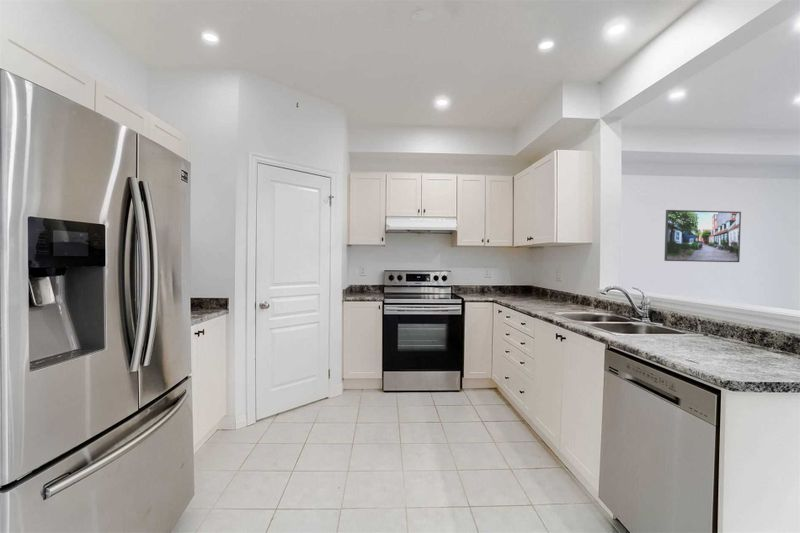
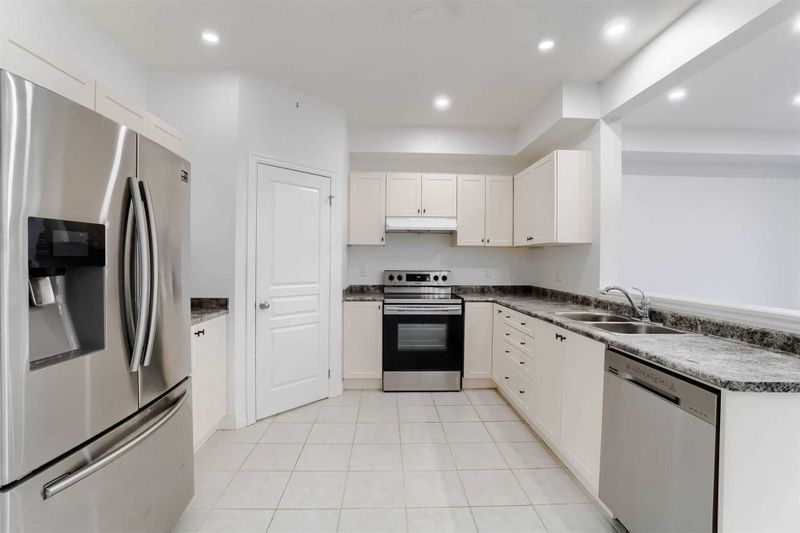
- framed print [663,209,742,263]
